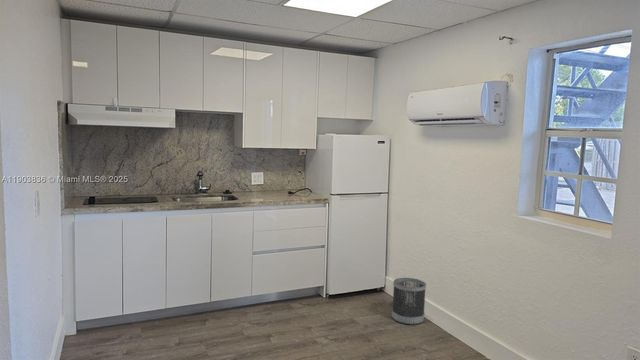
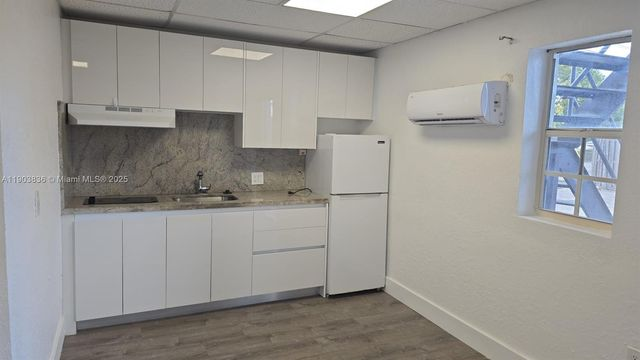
- wastebasket [391,277,427,326]
